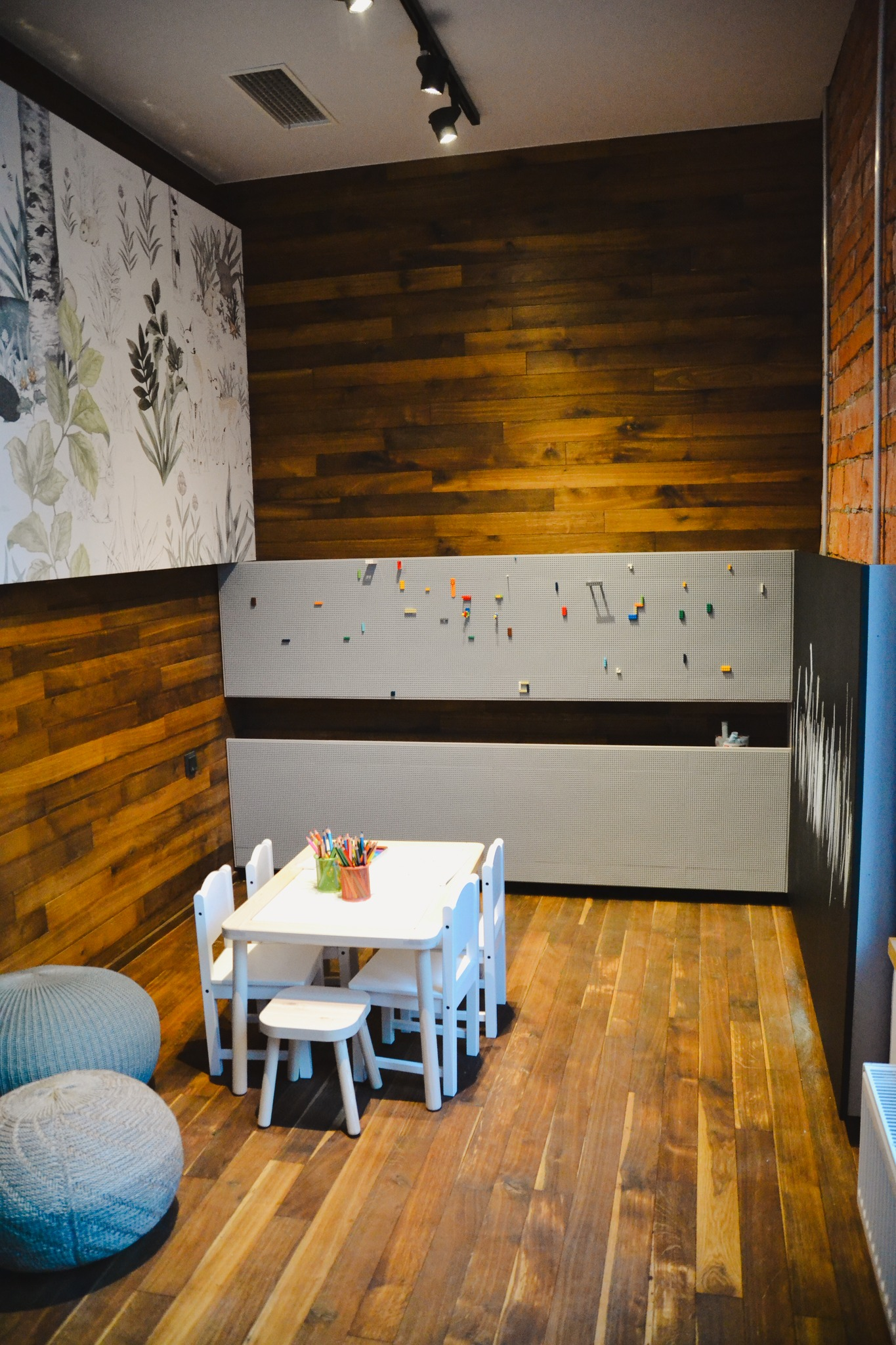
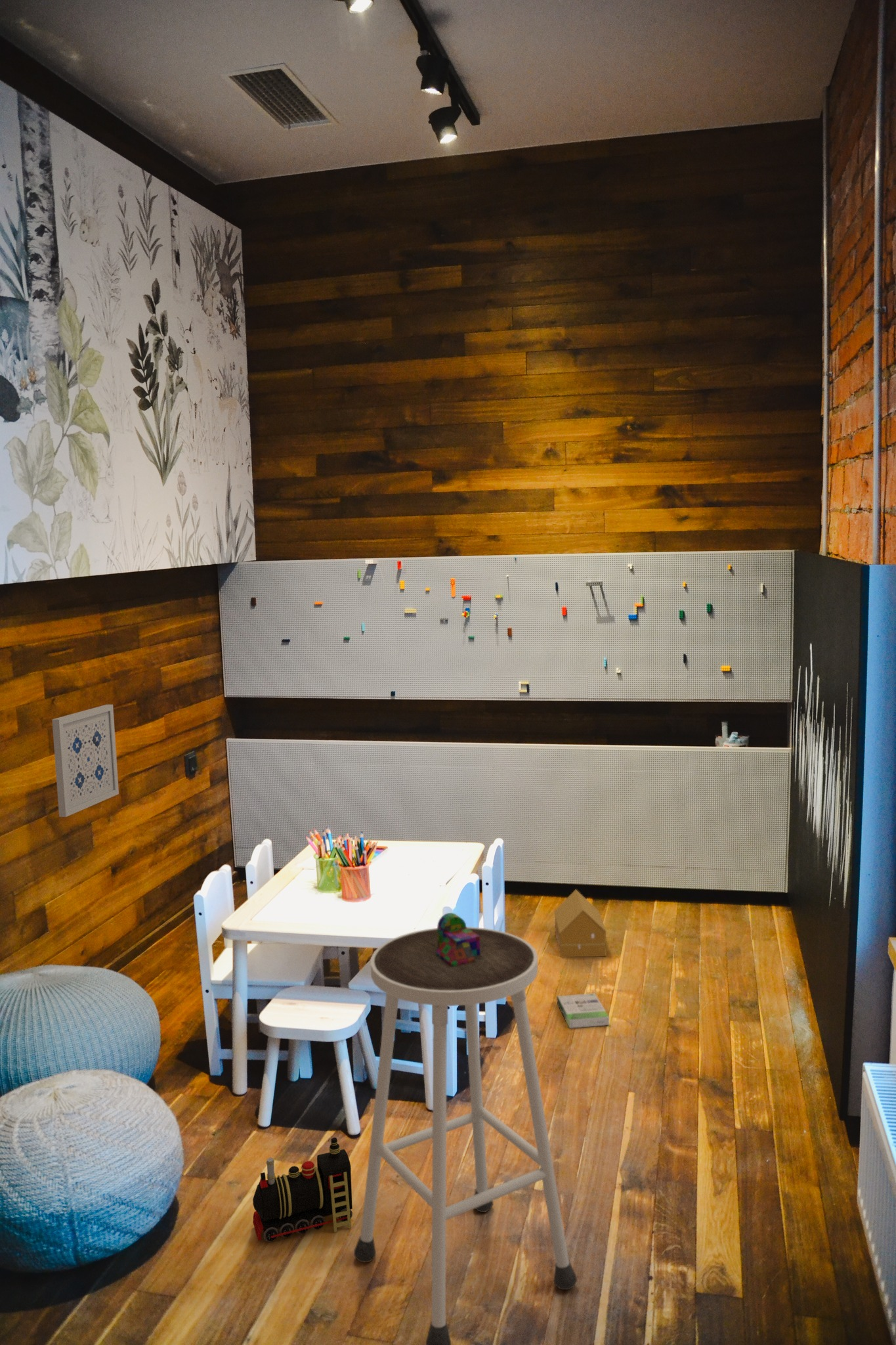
+ box [556,992,610,1029]
+ toy train [252,1137,353,1243]
+ wall art [51,704,119,818]
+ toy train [436,912,480,967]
+ stool [353,926,578,1345]
+ toy house [553,889,608,958]
